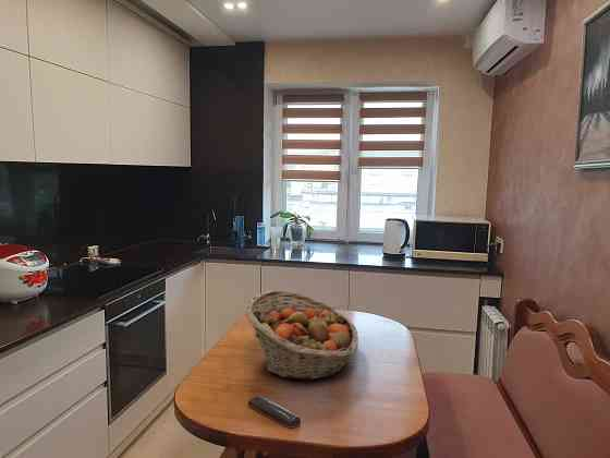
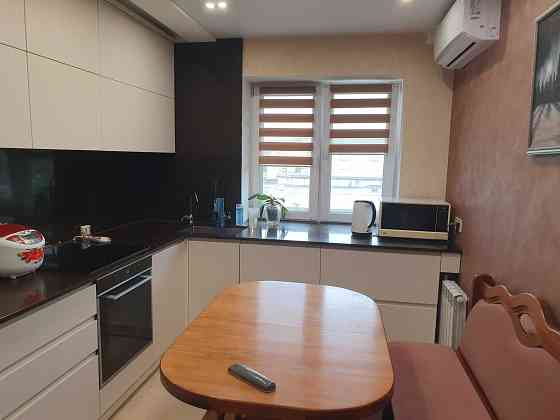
- fruit basket [244,290,359,381]
